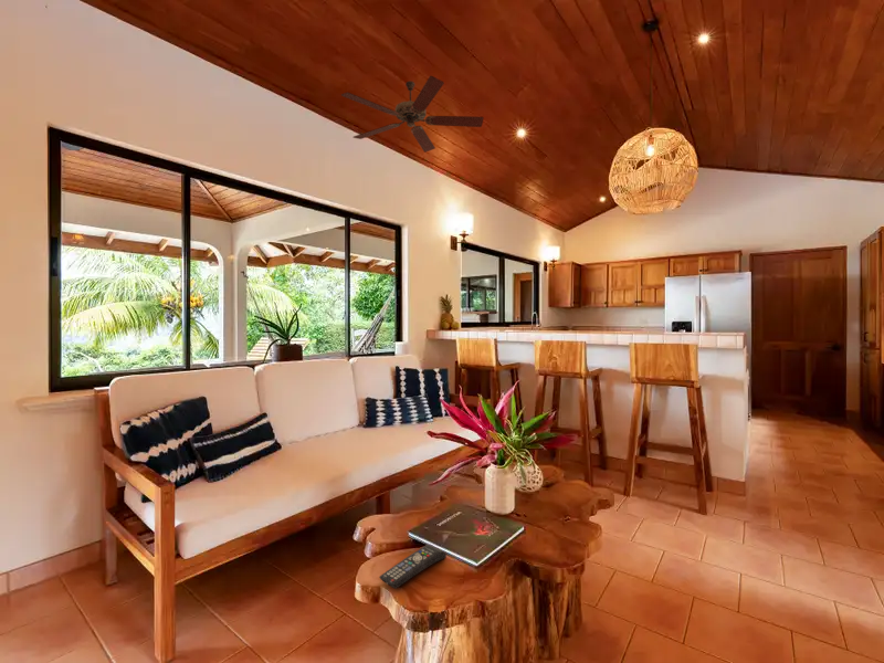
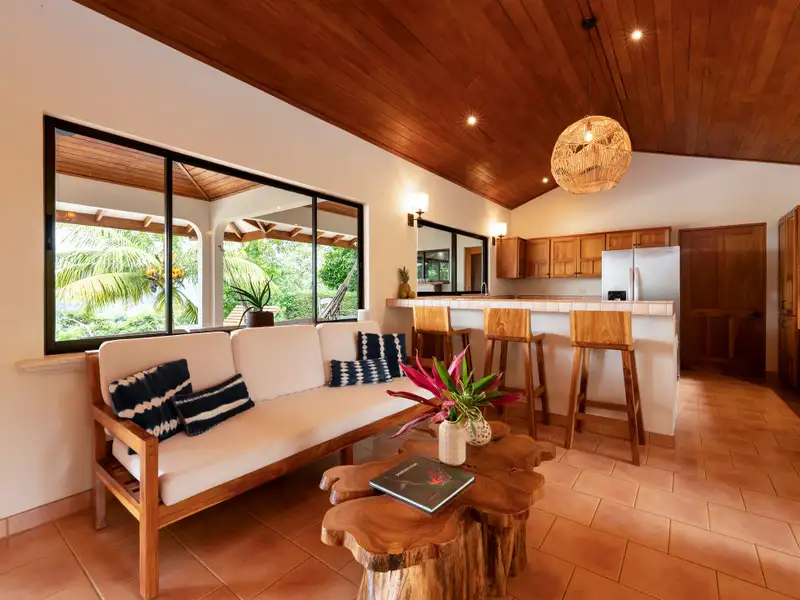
- ceiling fan [340,75,485,154]
- remote control [378,544,448,590]
